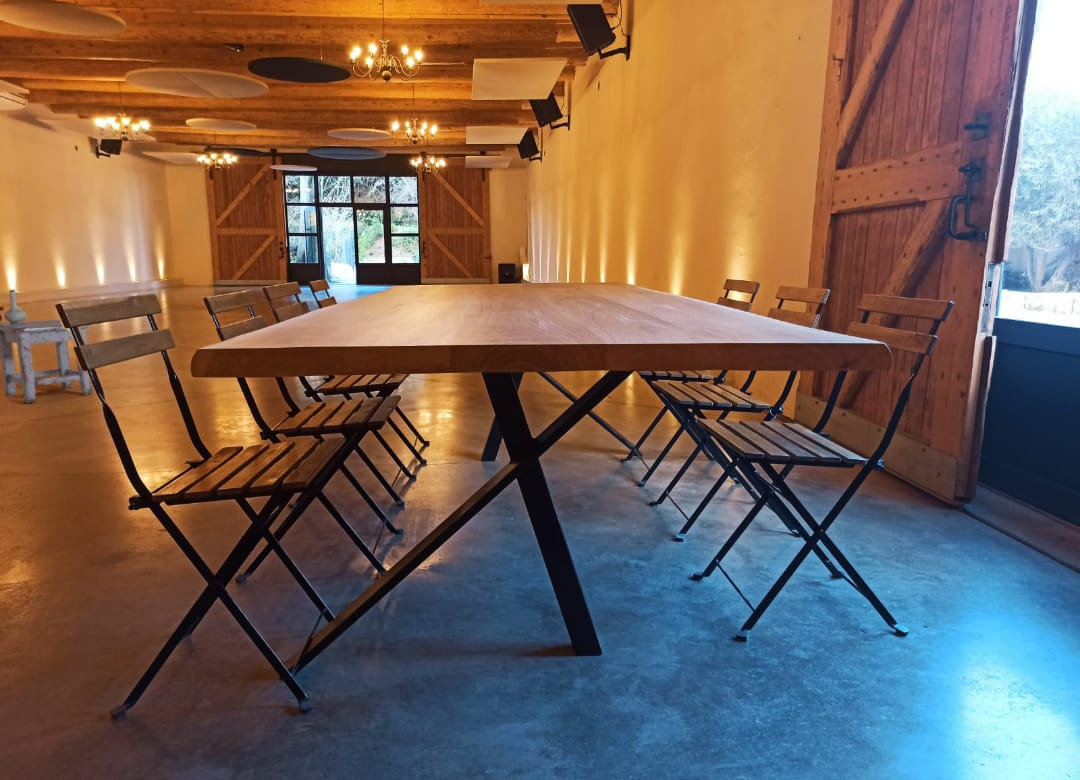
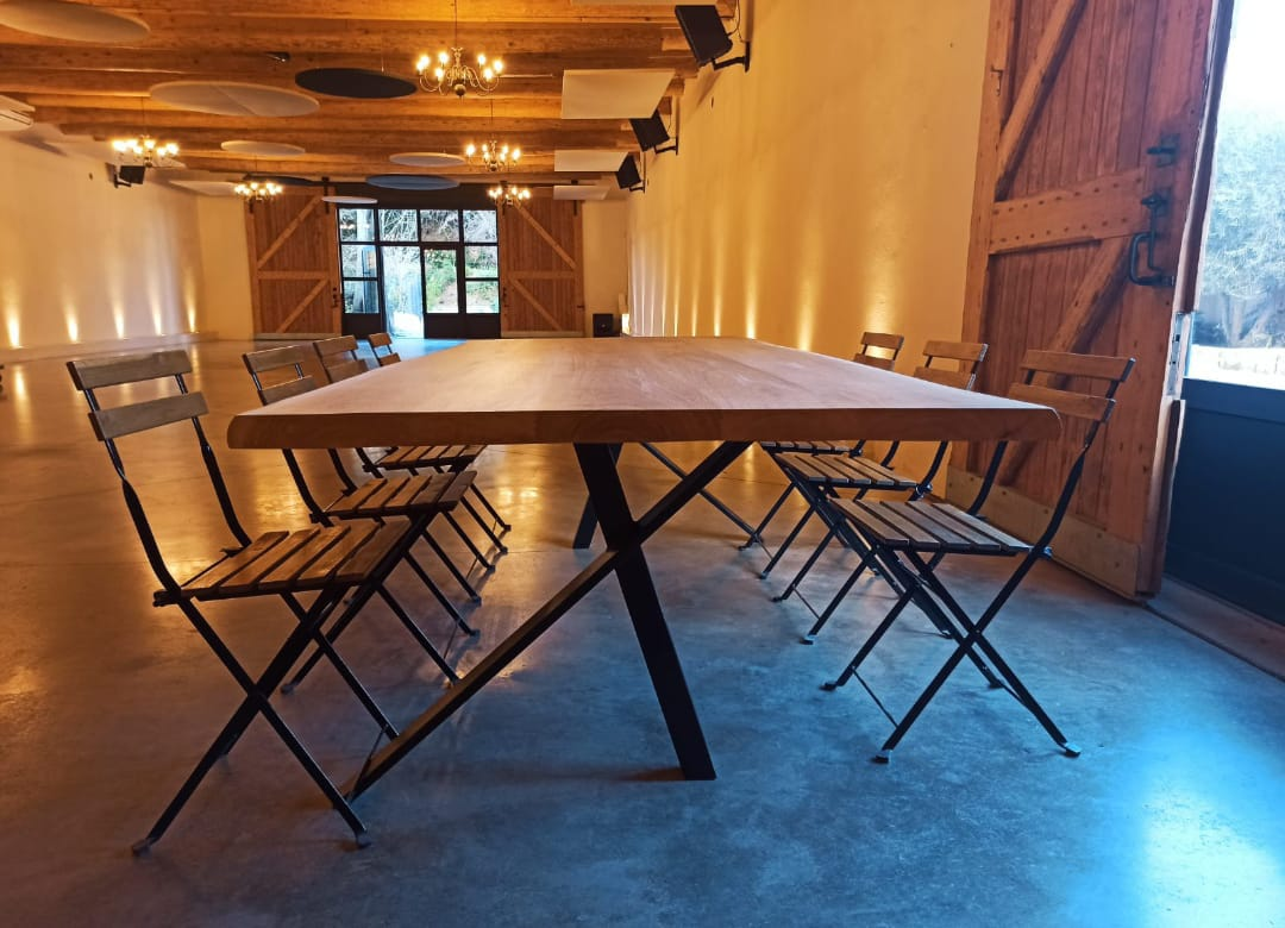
- stool [0,319,94,404]
- vase [3,289,28,324]
